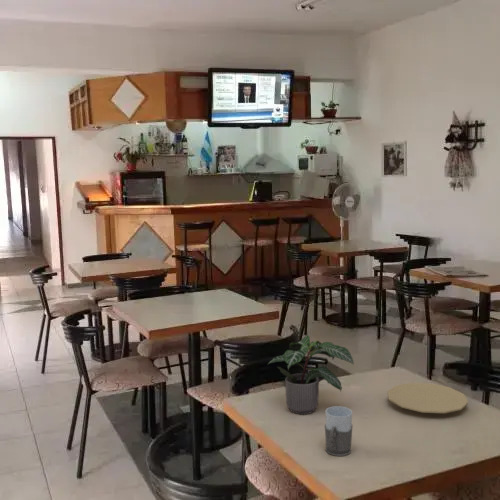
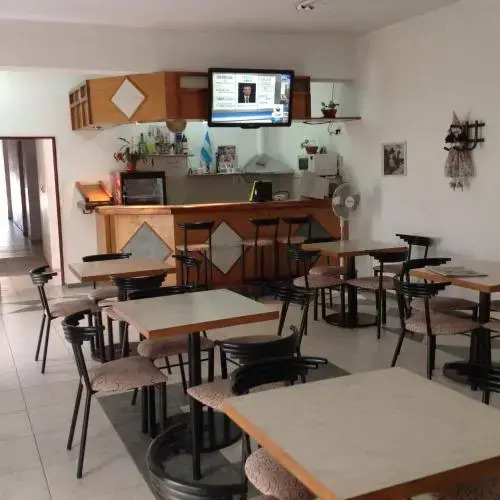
- potted plant [266,334,355,415]
- mug [324,405,354,457]
- plate [386,382,469,414]
